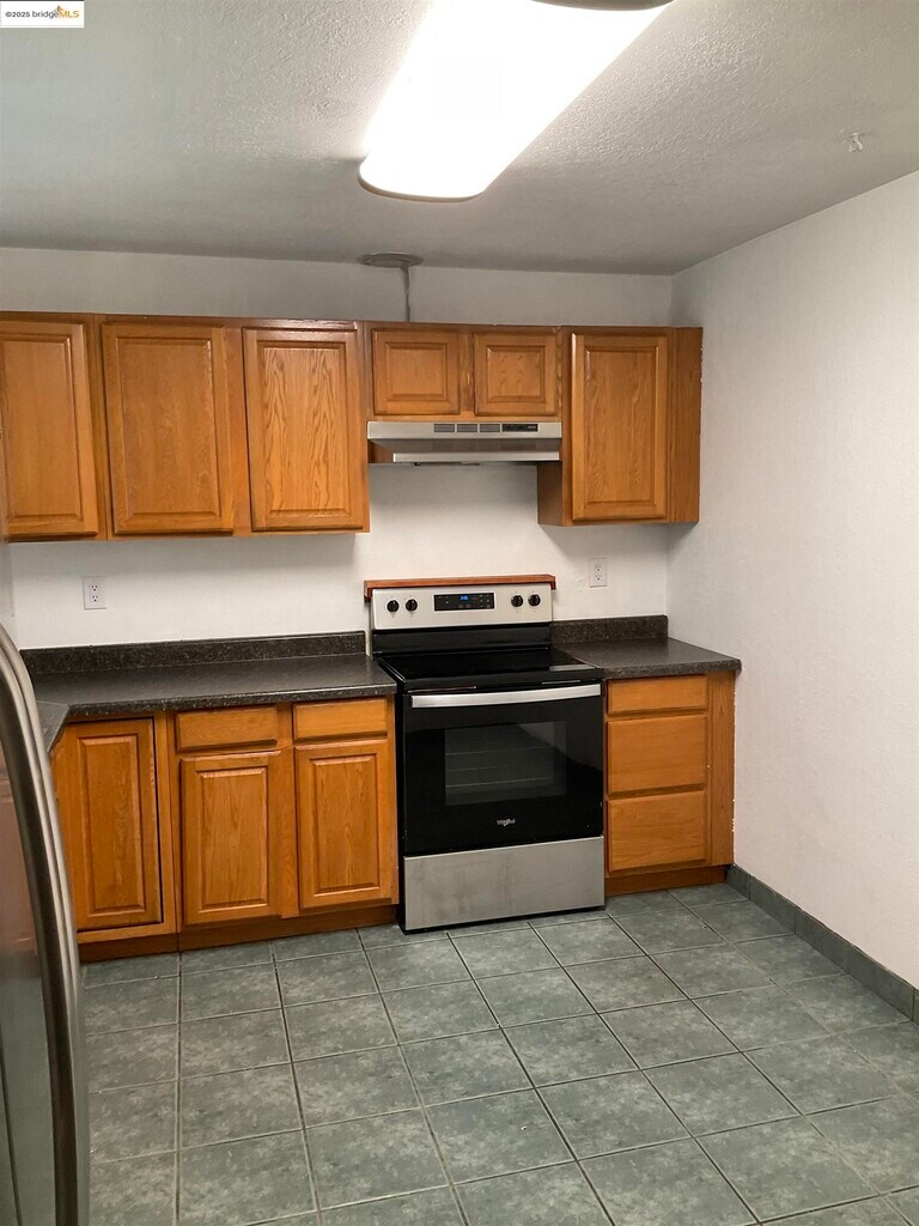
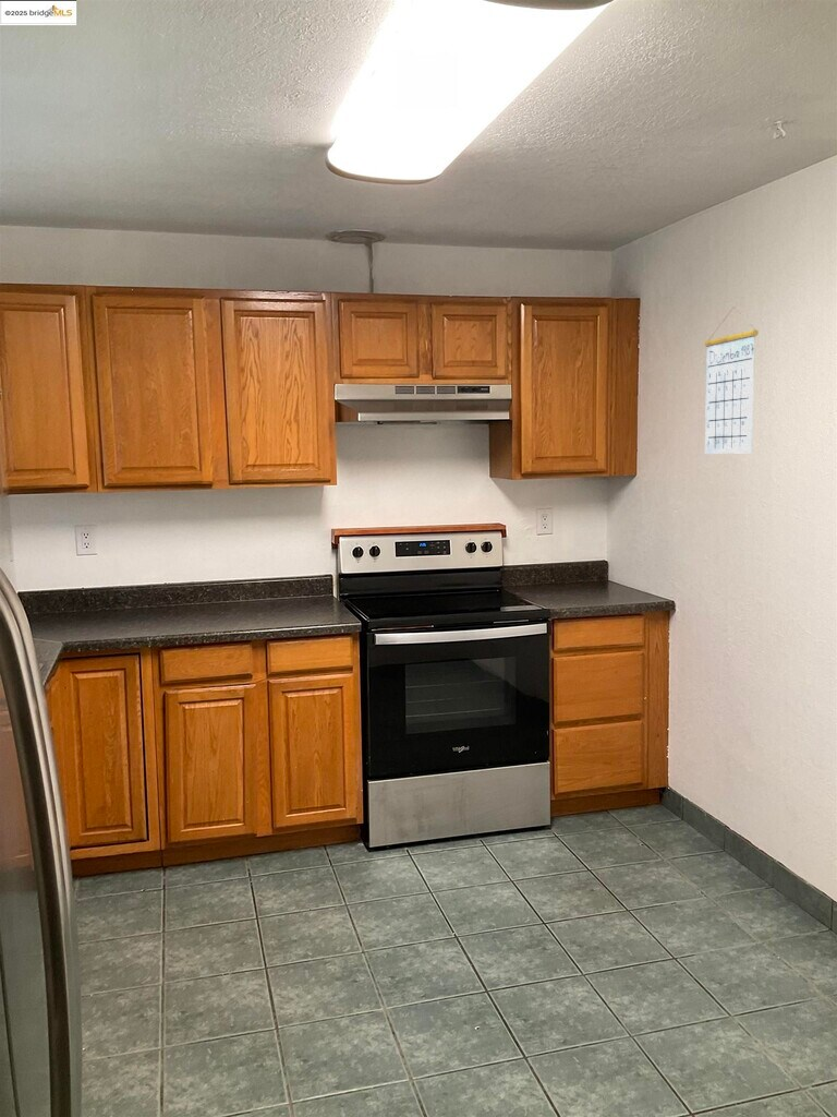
+ calendar [704,305,759,455]
